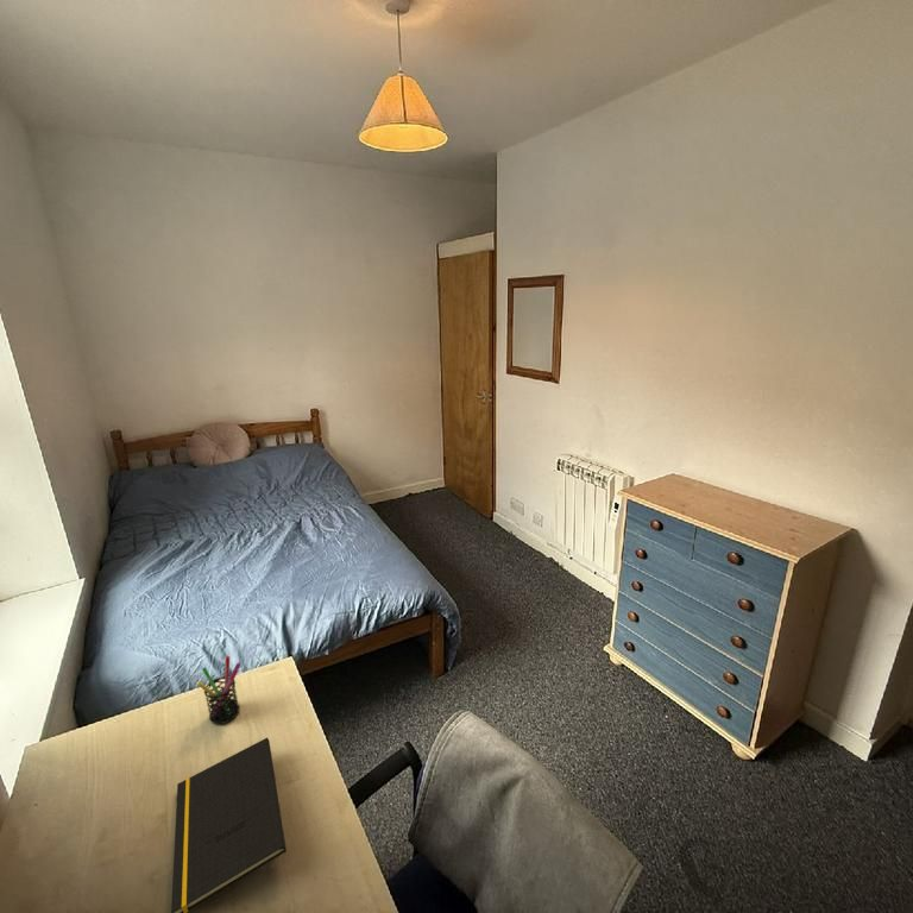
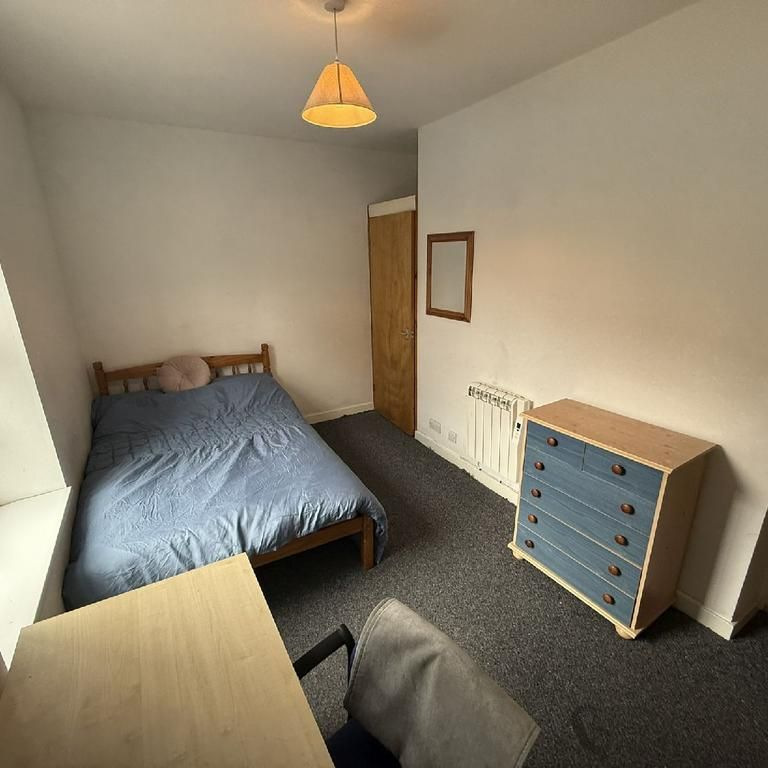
- pen holder [196,655,241,725]
- notepad [170,737,288,913]
